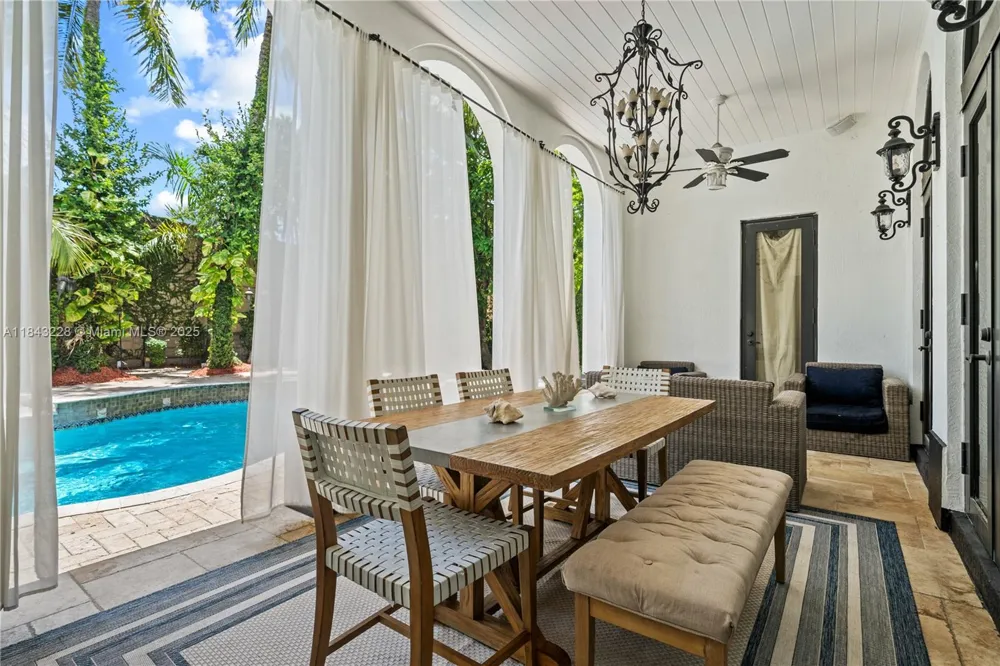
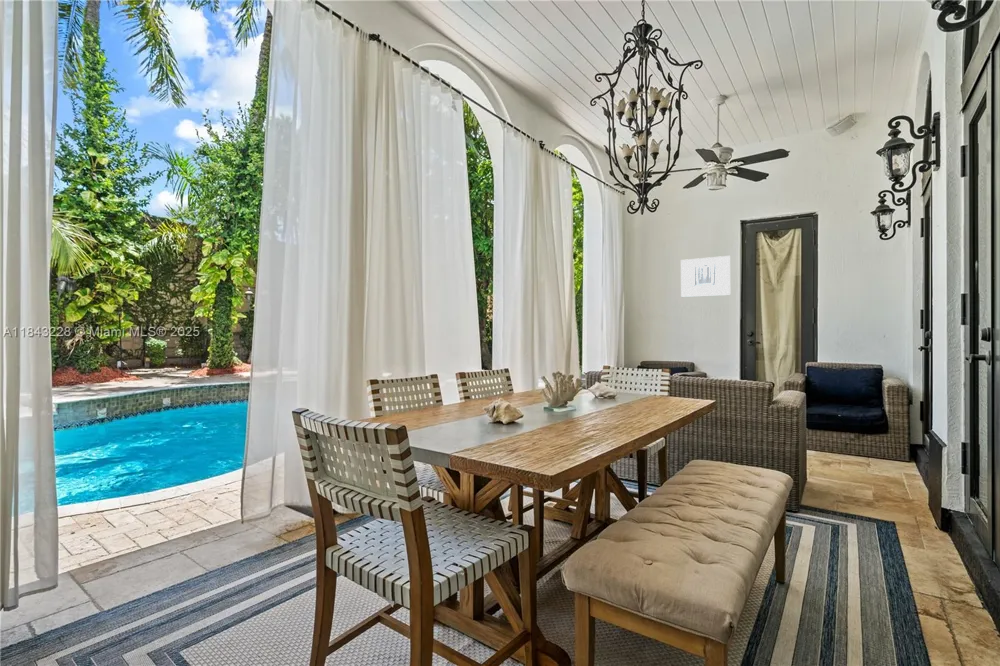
+ wall art [680,255,731,298]
